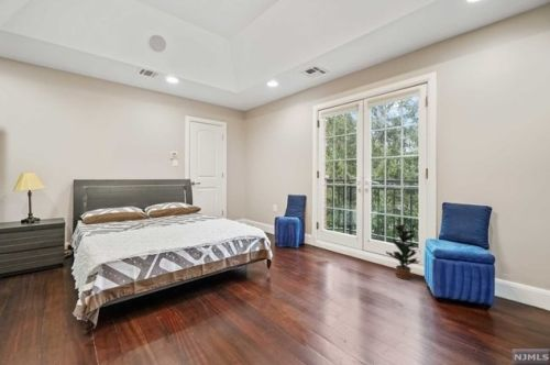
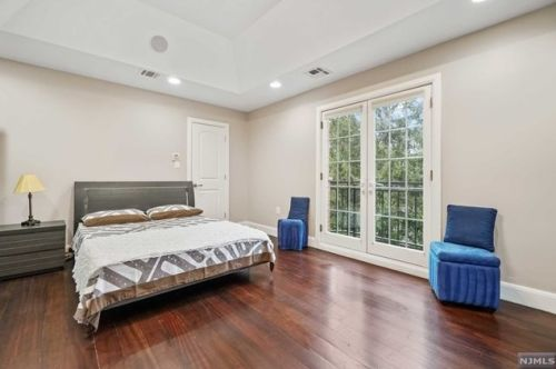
- potted plant [385,223,421,280]
